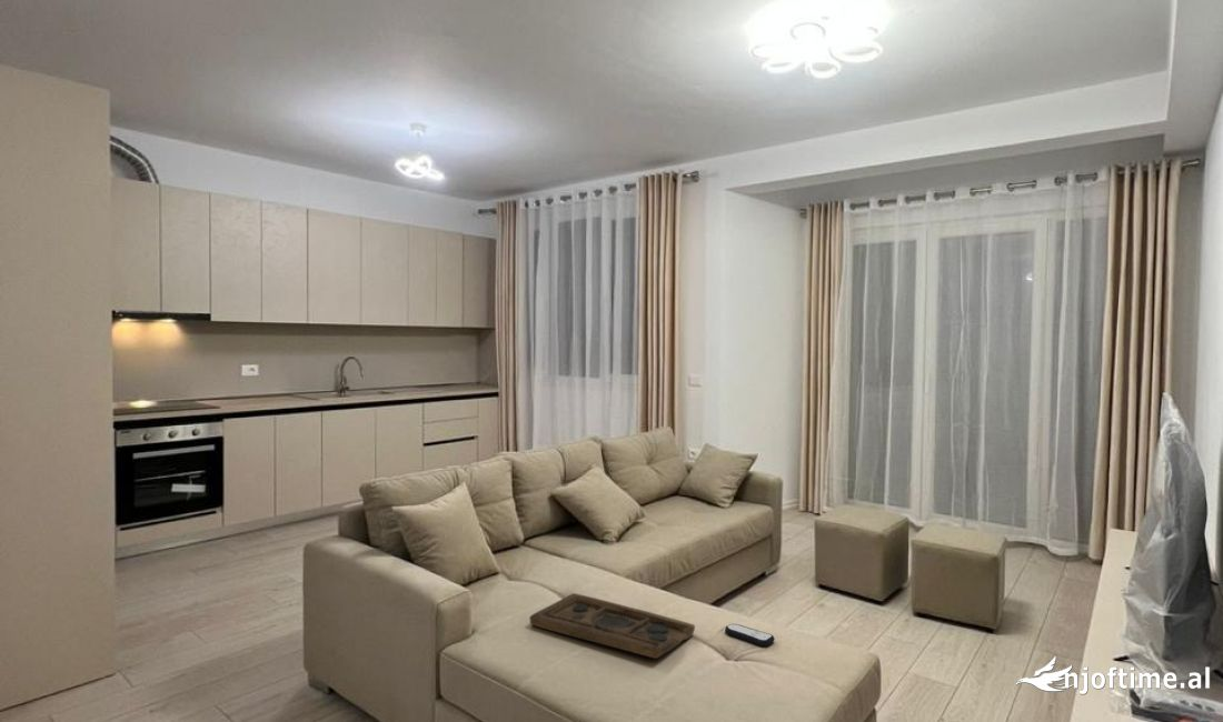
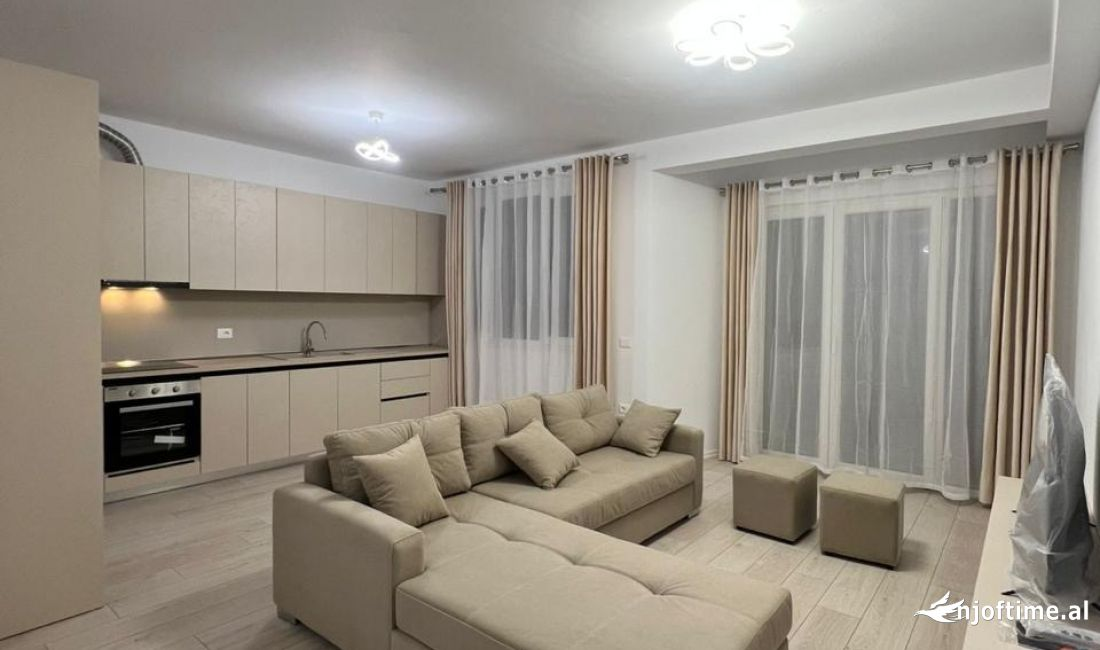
- decorative tray [528,592,696,660]
- remote control [724,623,776,648]
